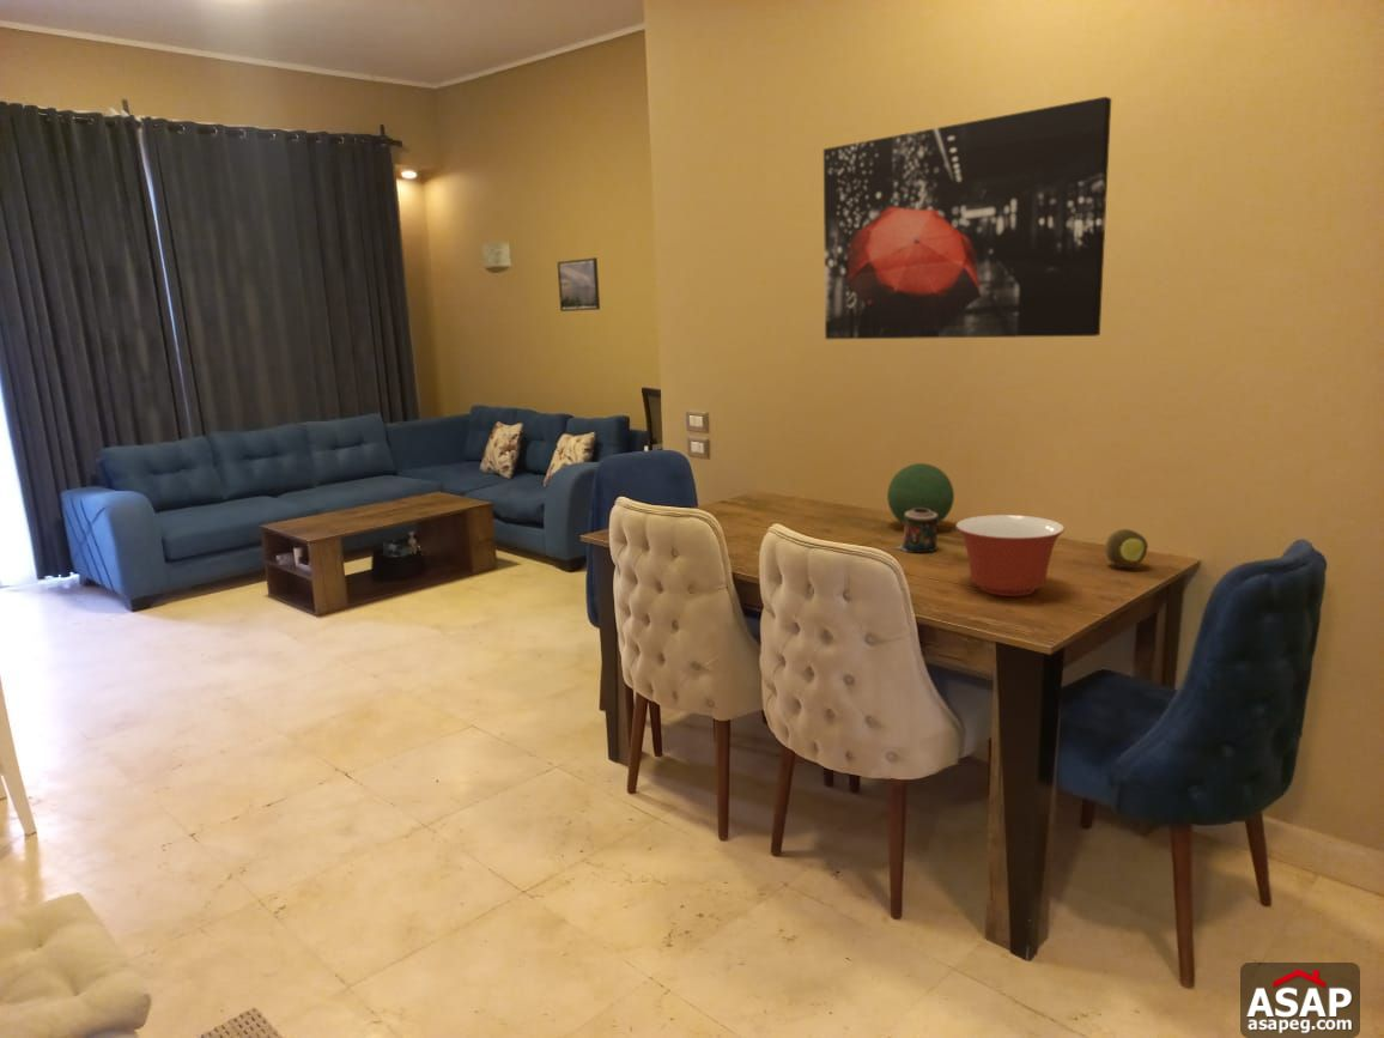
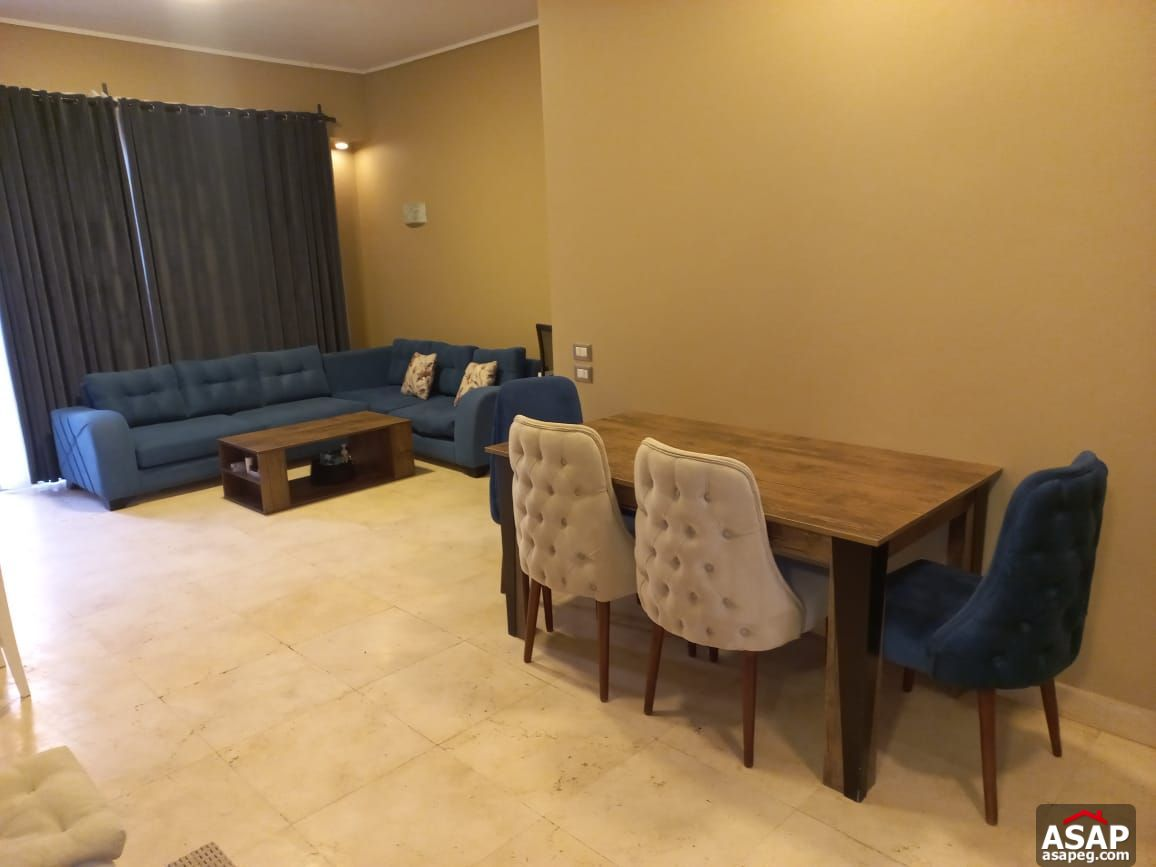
- candle [894,509,939,554]
- decorative orb [886,462,955,526]
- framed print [557,256,601,312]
- mixing bowl [954,514,1066,597]
- fruit [1104,528,1149,569]
- wall art [822,96,1112,340]
